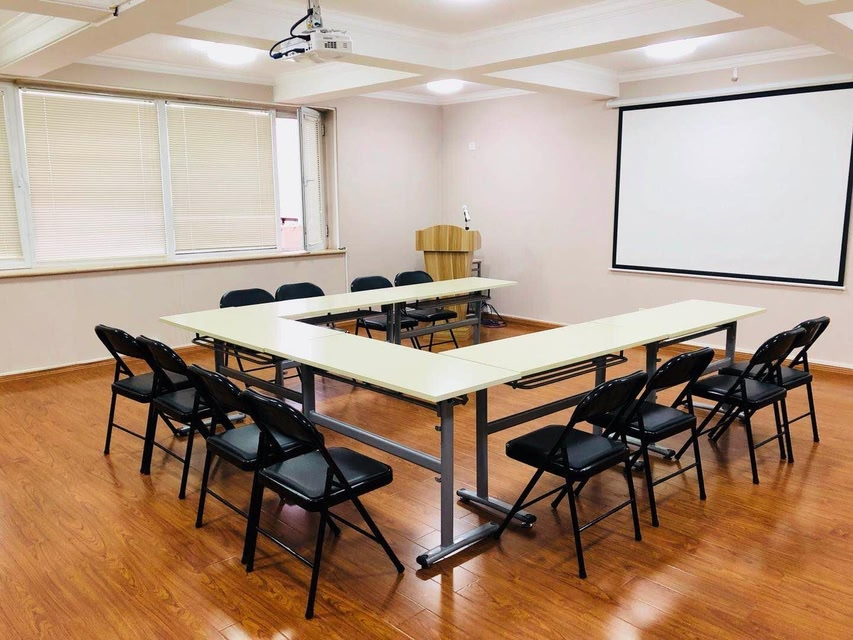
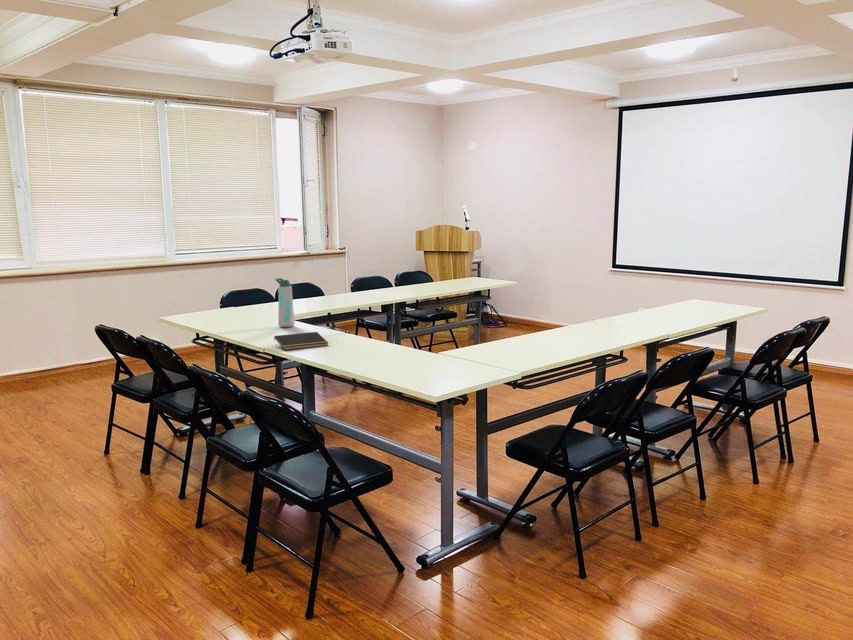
+ water bottle [274,277,296,328]
+ notepad [273,331,329,351]
